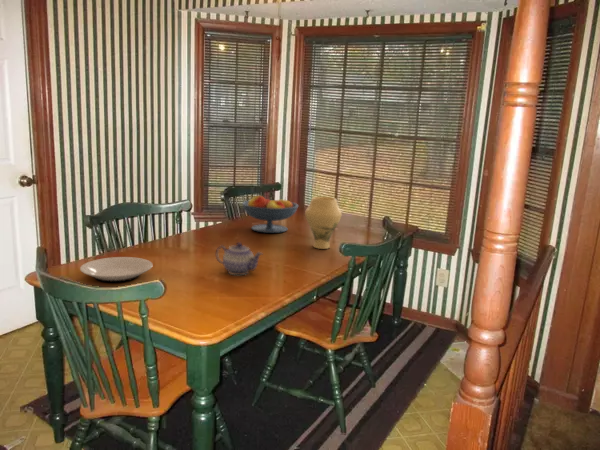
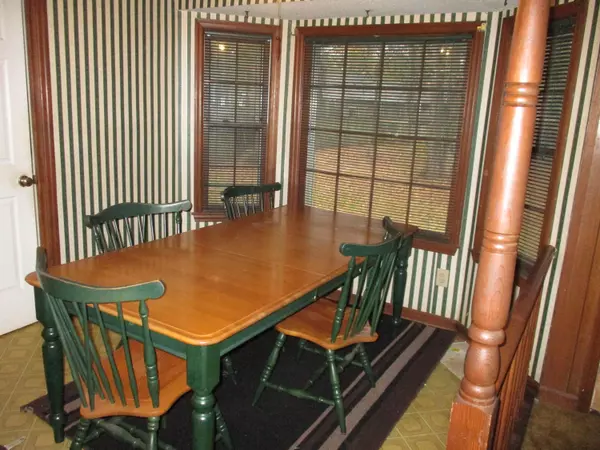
- teapot [215,241,263,276]
- vase [304,196,343,250]
- plate [79,256,154,283]
- fruit bowl [241,195,299,234]
